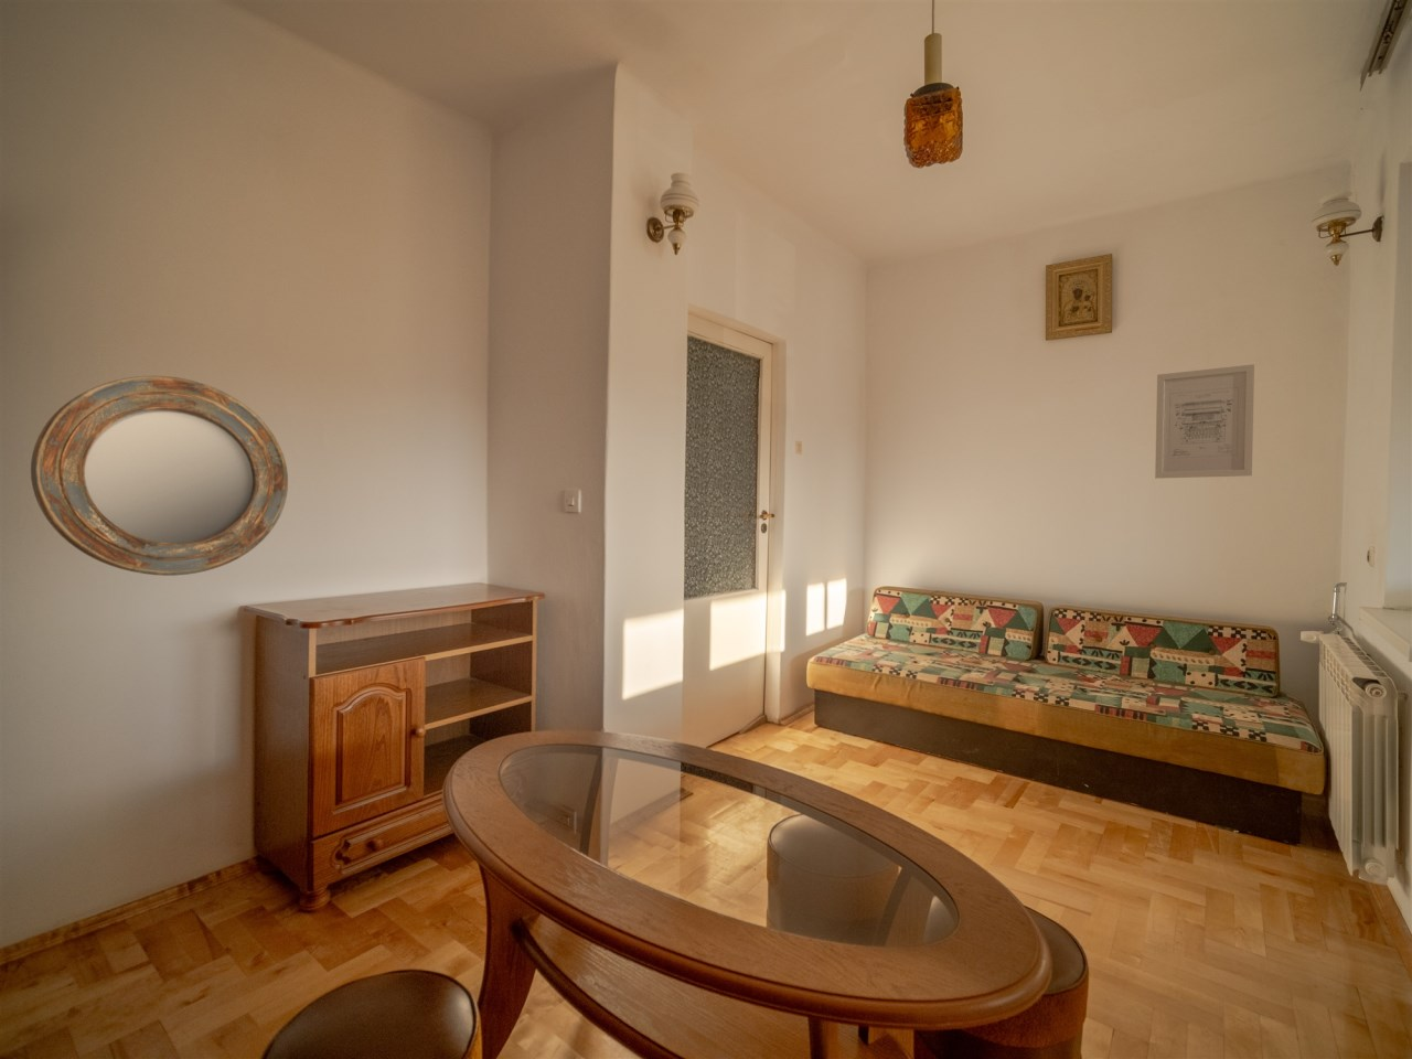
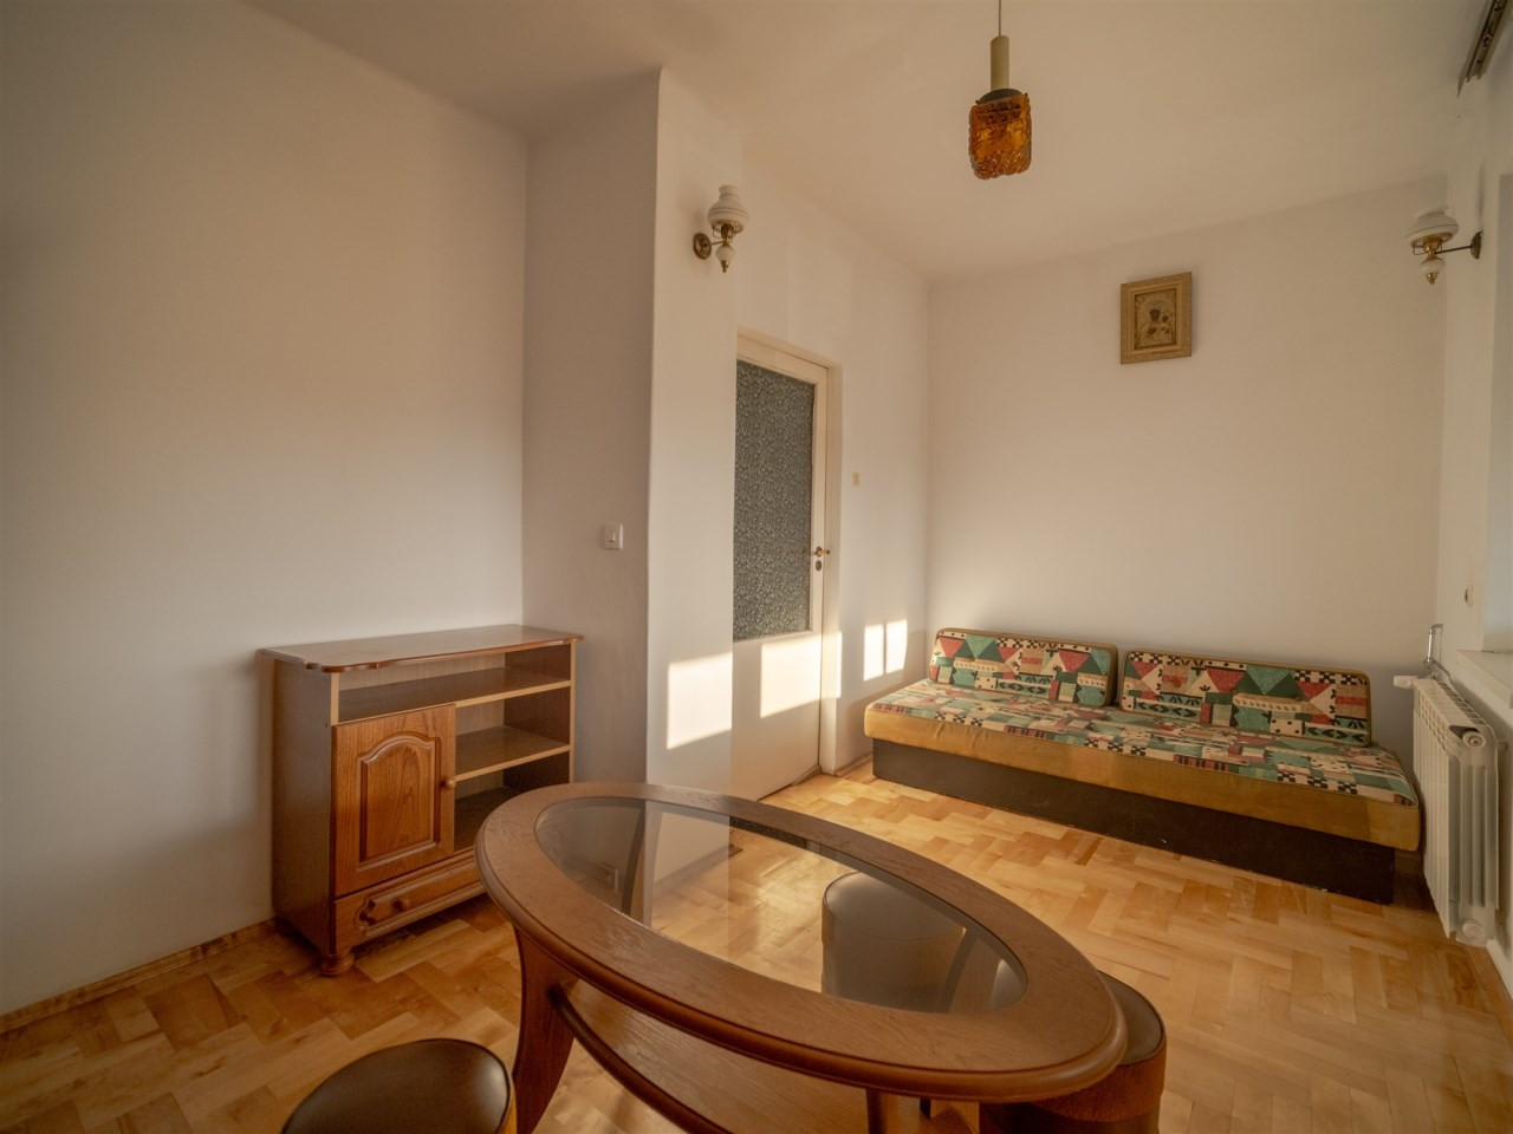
- wall art [1154,363,1255,479]
- home mirror [30,375,289,577]
